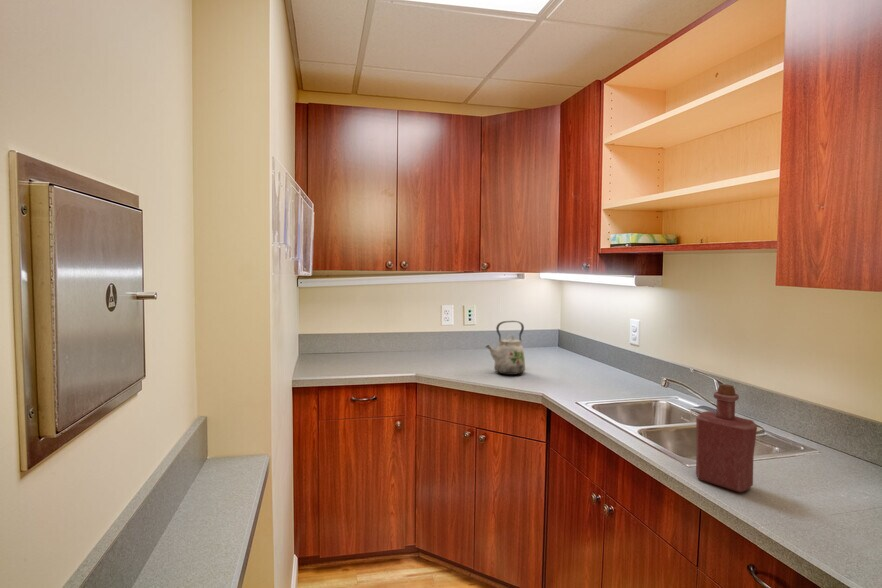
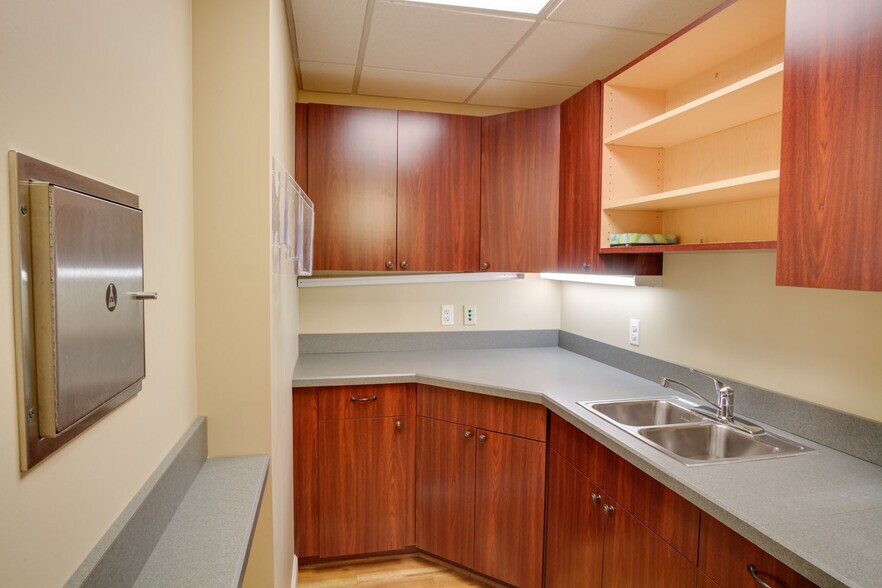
- kettle [485,320,526,376]
- bottle [695,383,758,493]
